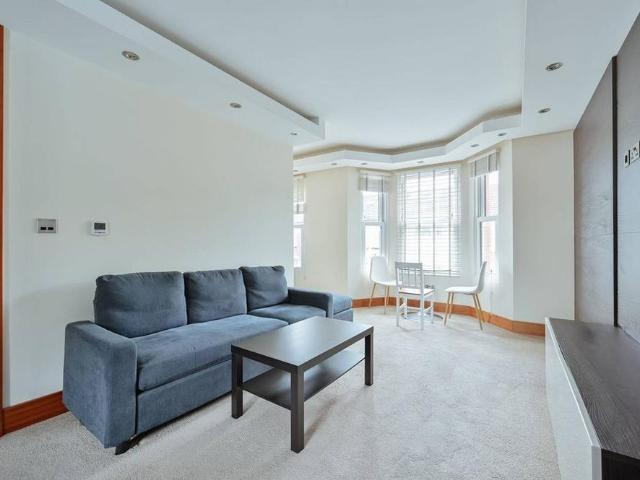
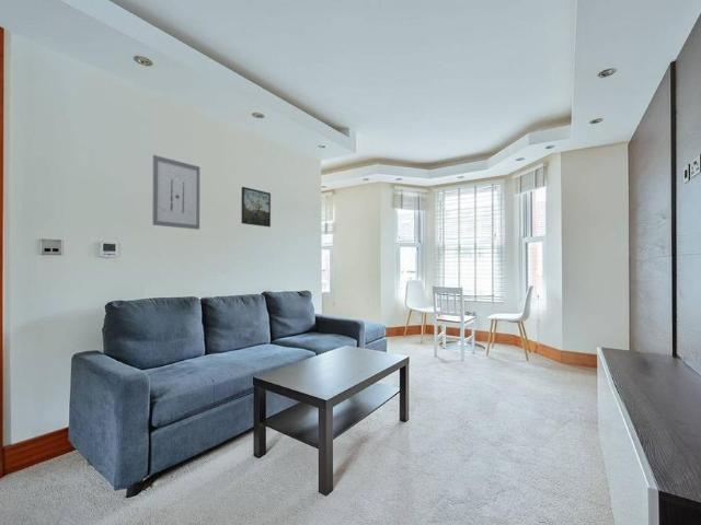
+ wall art [151,154,200,231]
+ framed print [240,186,272,228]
